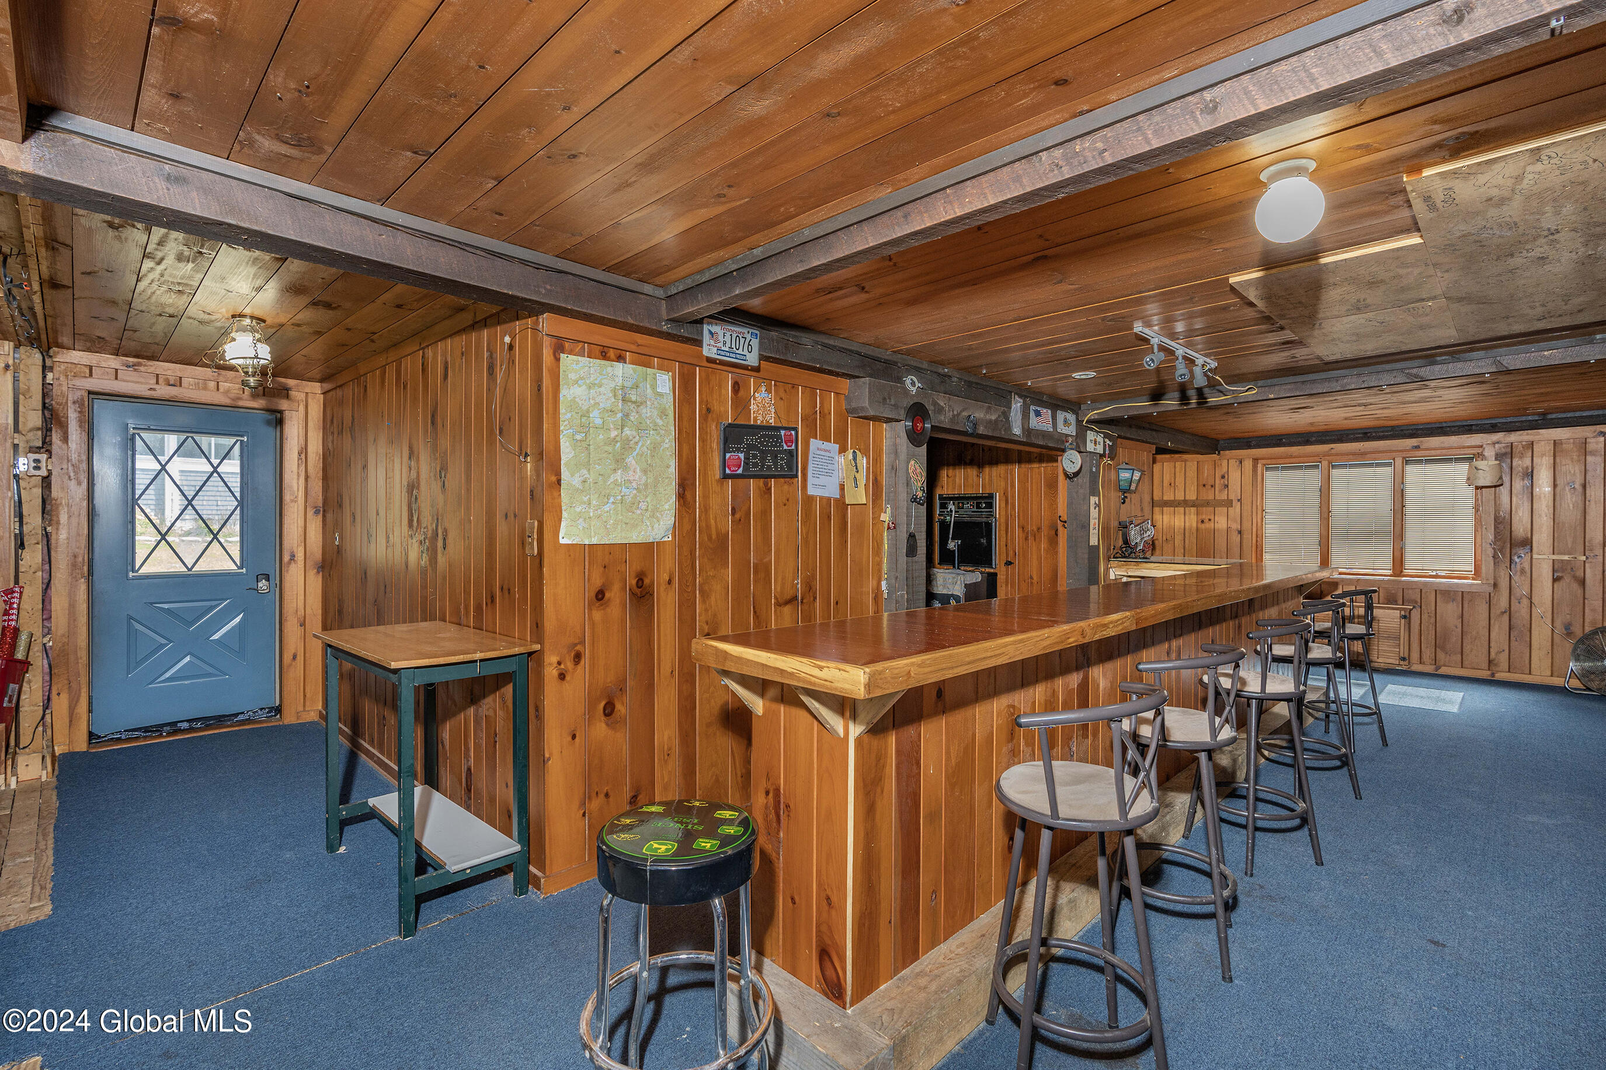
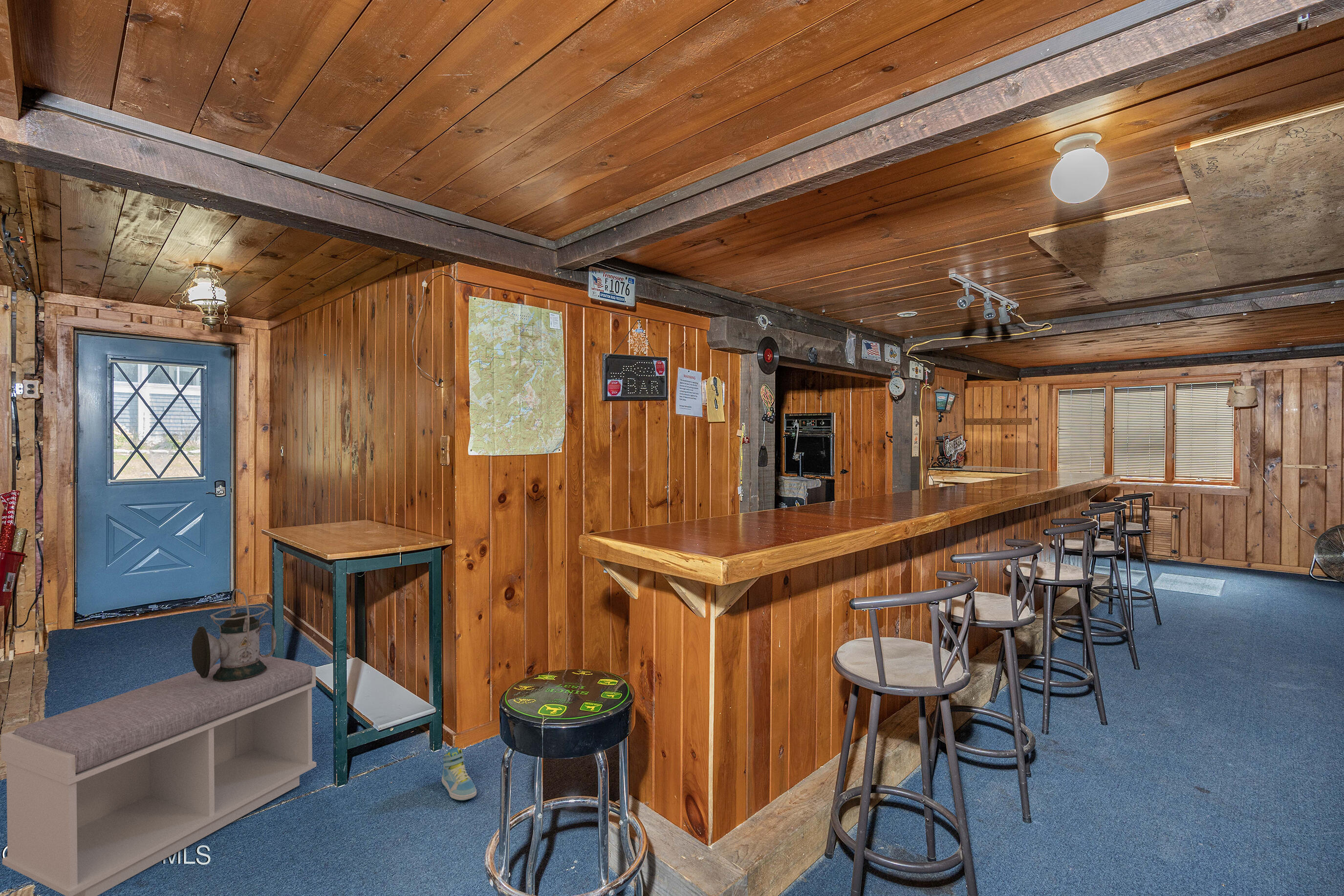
+ lantern [191,588,277,681]
+ bench [0,654,317,896]
+ sneaker [441,747,477,801]
